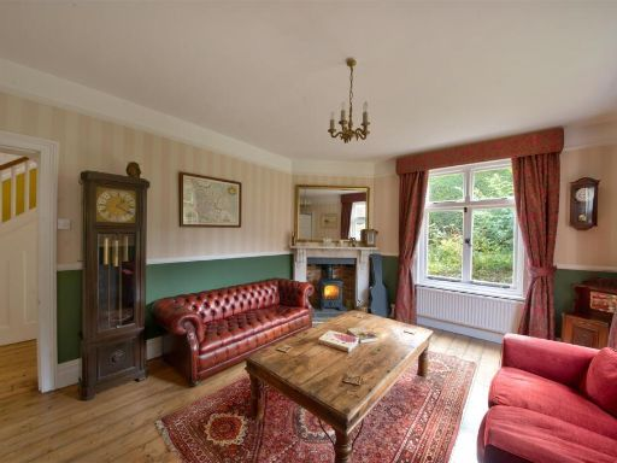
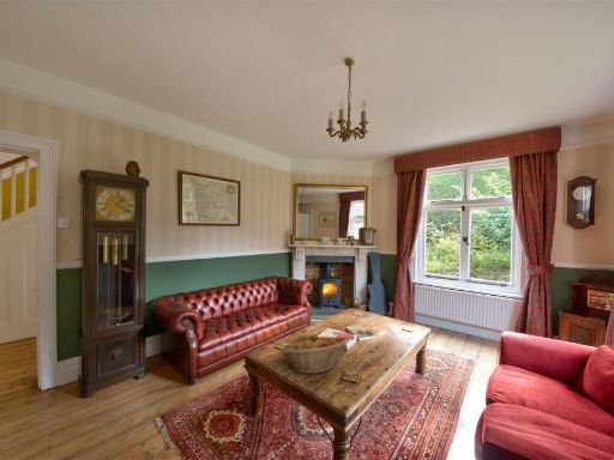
+ fruit basket [278,334,350,375]
